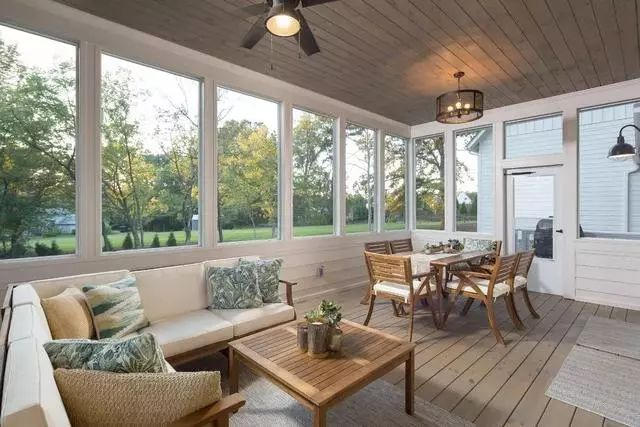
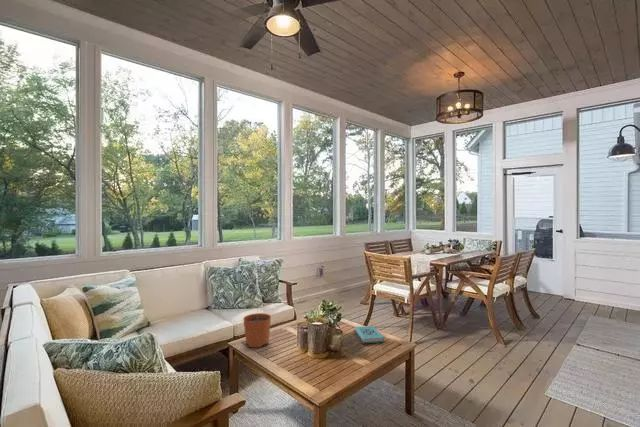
+ plant pot [242,303,272,348]
+ book [353,325,385,344]
